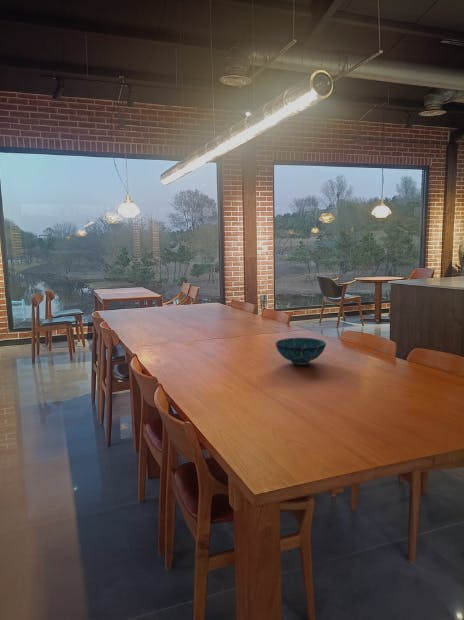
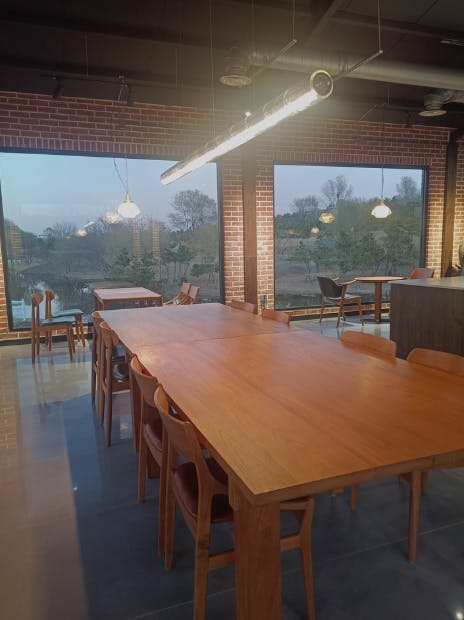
- decorative bowl [274,337,327,366]
